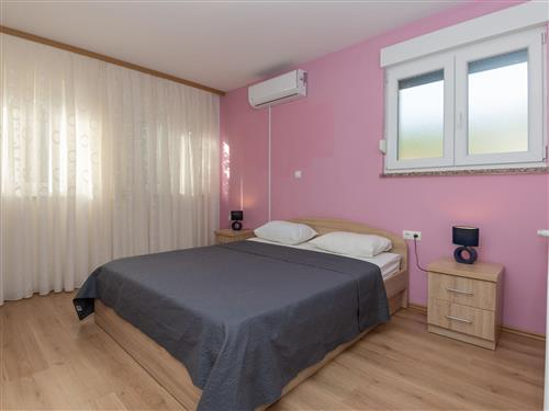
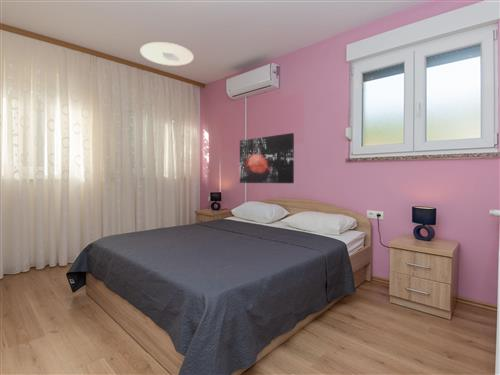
+ wall art [239,132,295,184]
+ ceiling light [139,41,195,67]
